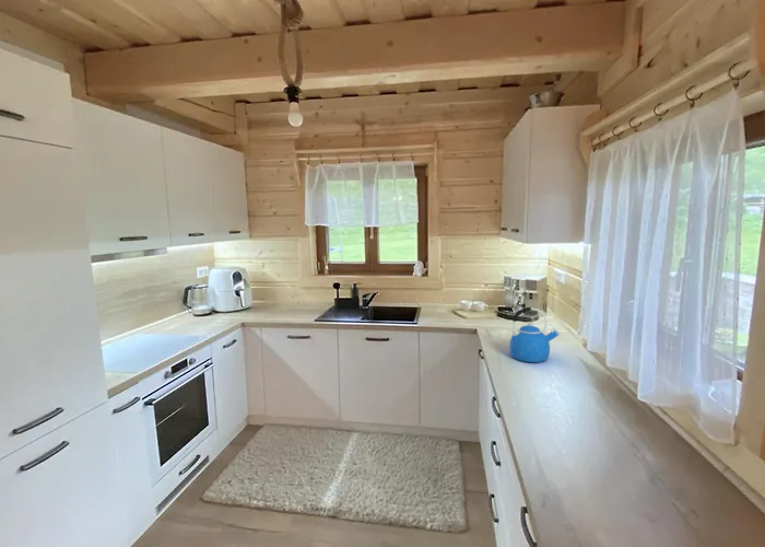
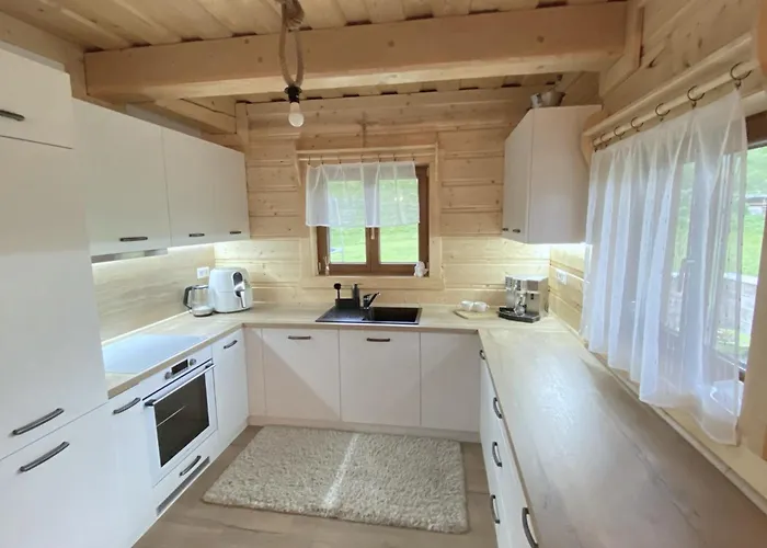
- kettle [508,306,560,363]
